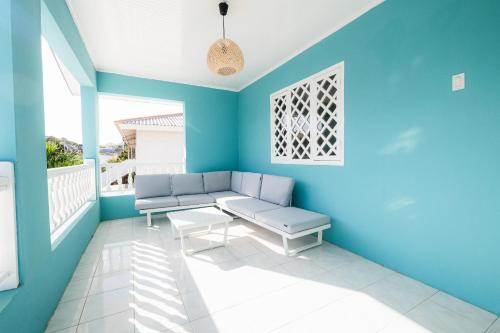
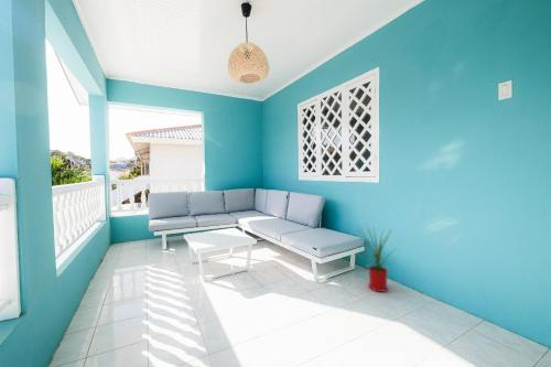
+ house plant [355,223,403,293]
